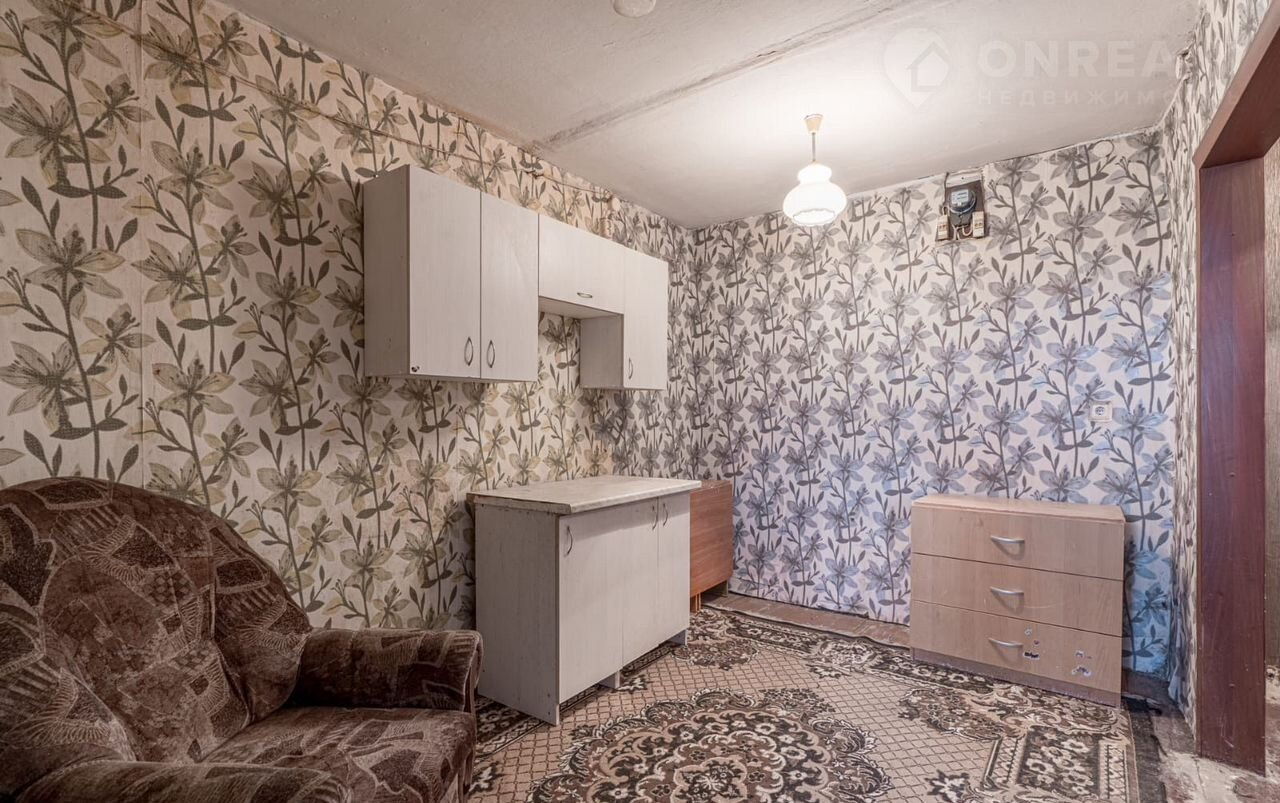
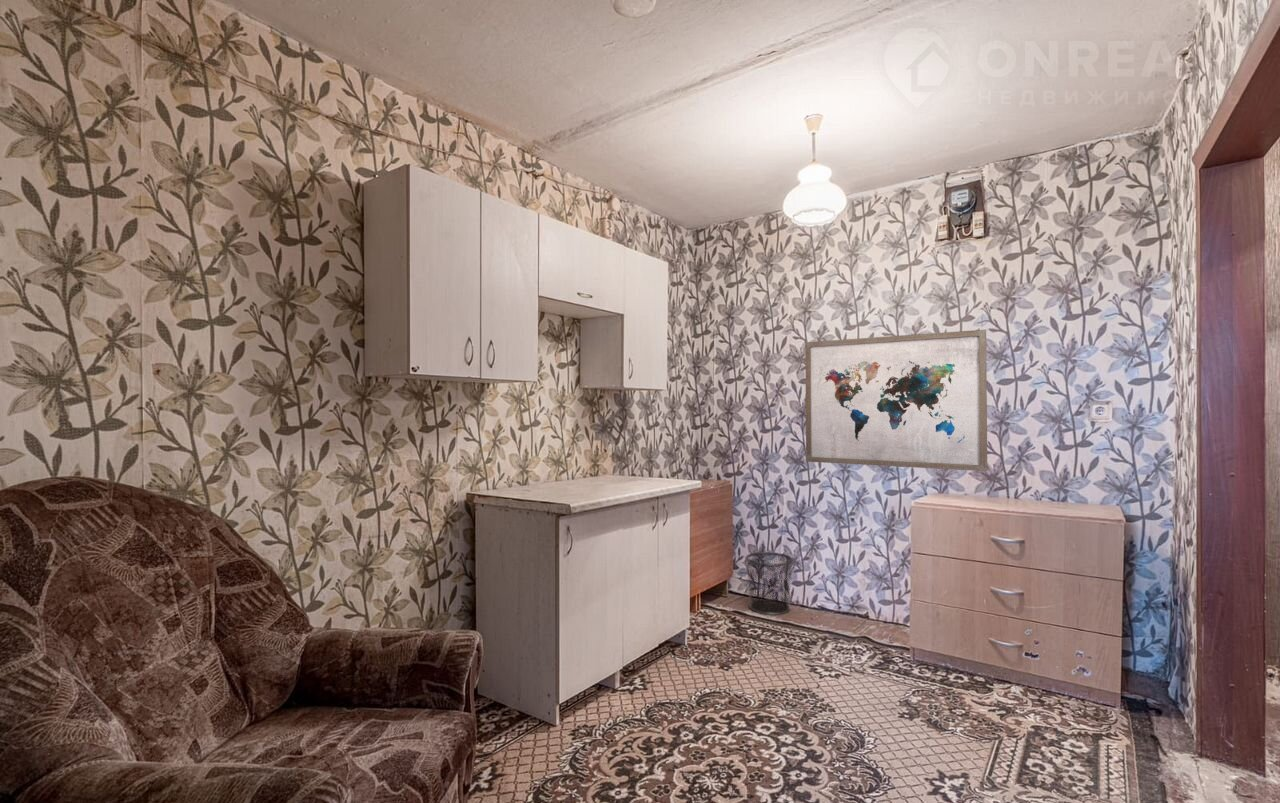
+ wall art [804,329,988,472]
+ waste bin [744,551,794,616]
